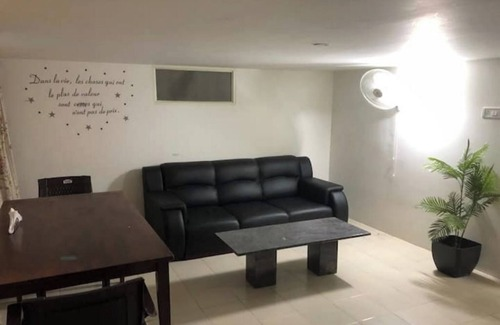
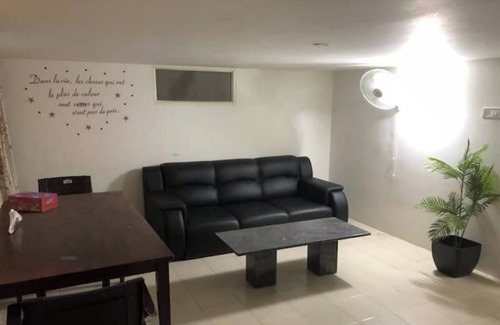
+ tissue box [7,191,59,213]
